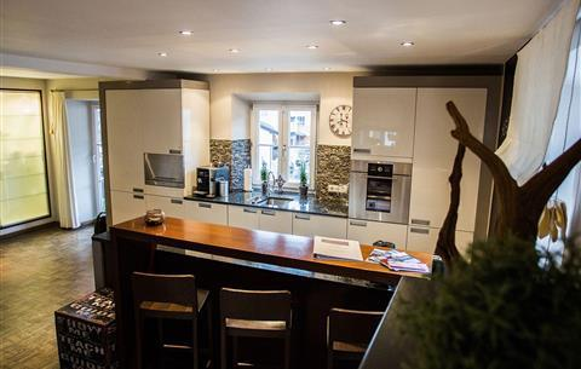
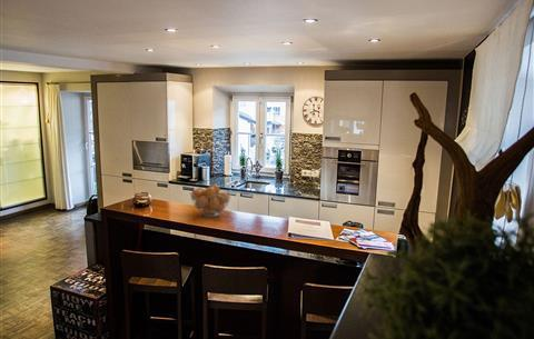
+ fruit basket [189,183,233,218]
